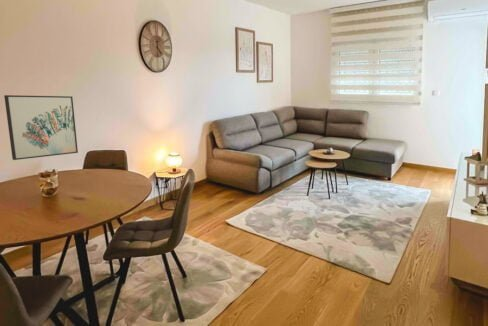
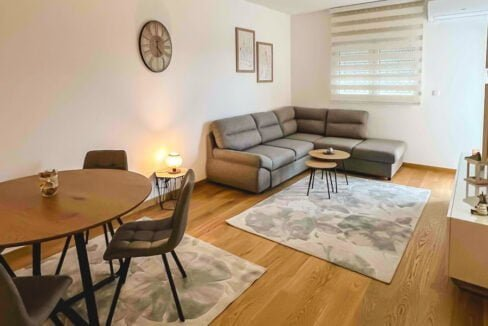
- wall art [3,94,79,161]
